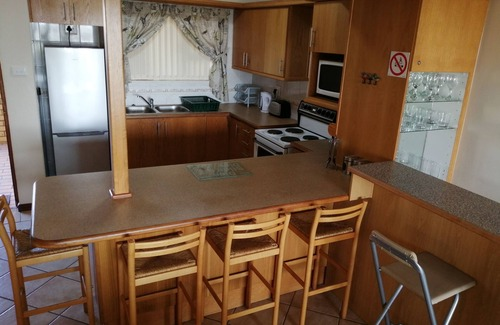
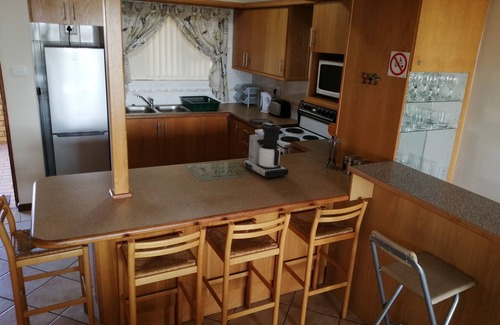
+ coffee maker [242,118,289,179]
